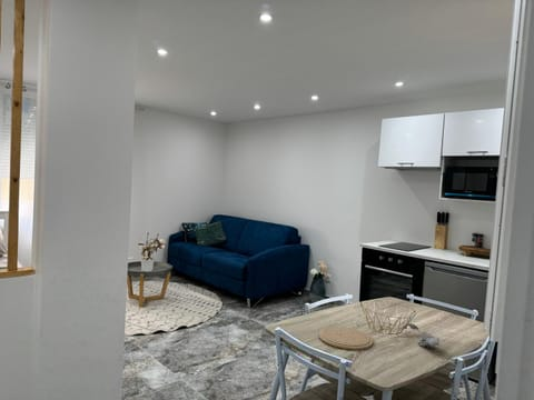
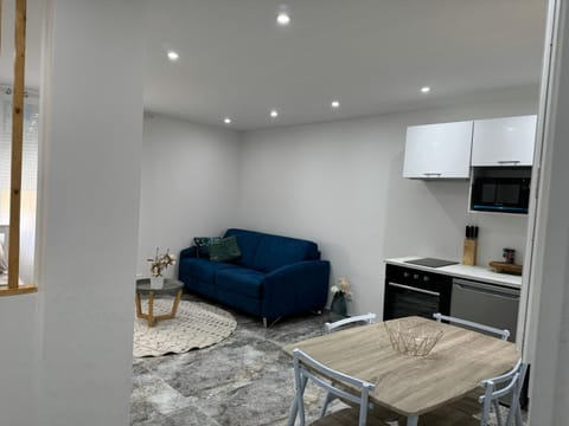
- plate [318,326,374,351]
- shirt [400,322,442,348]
